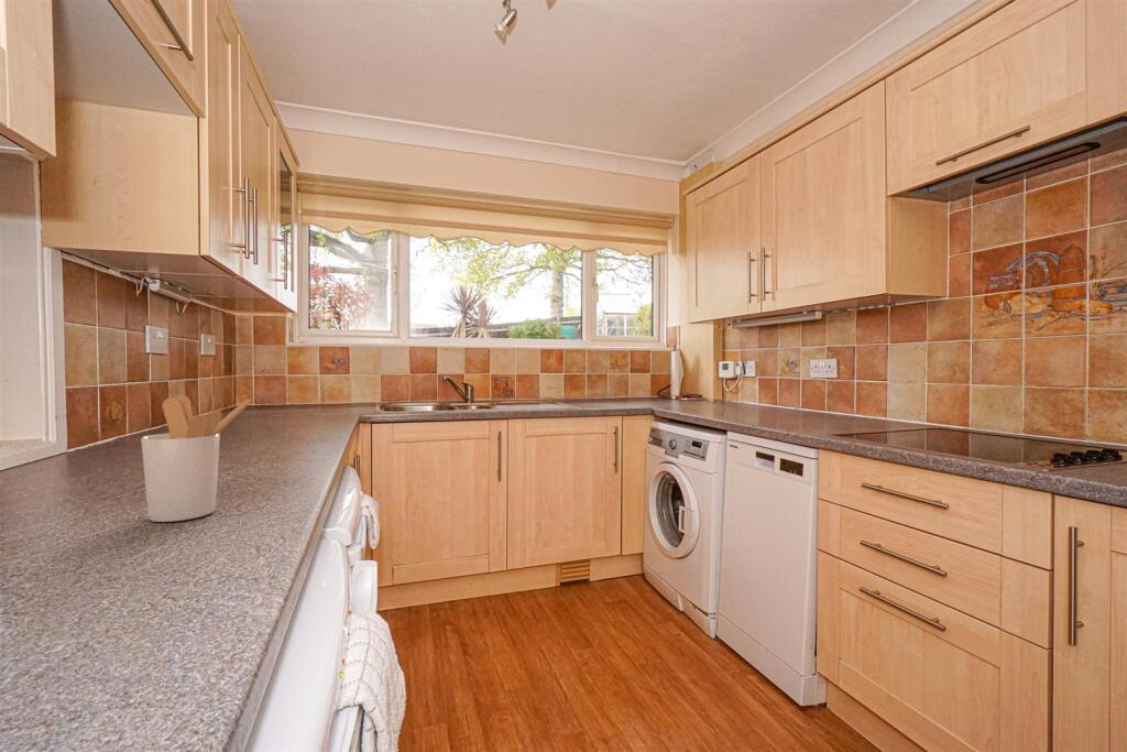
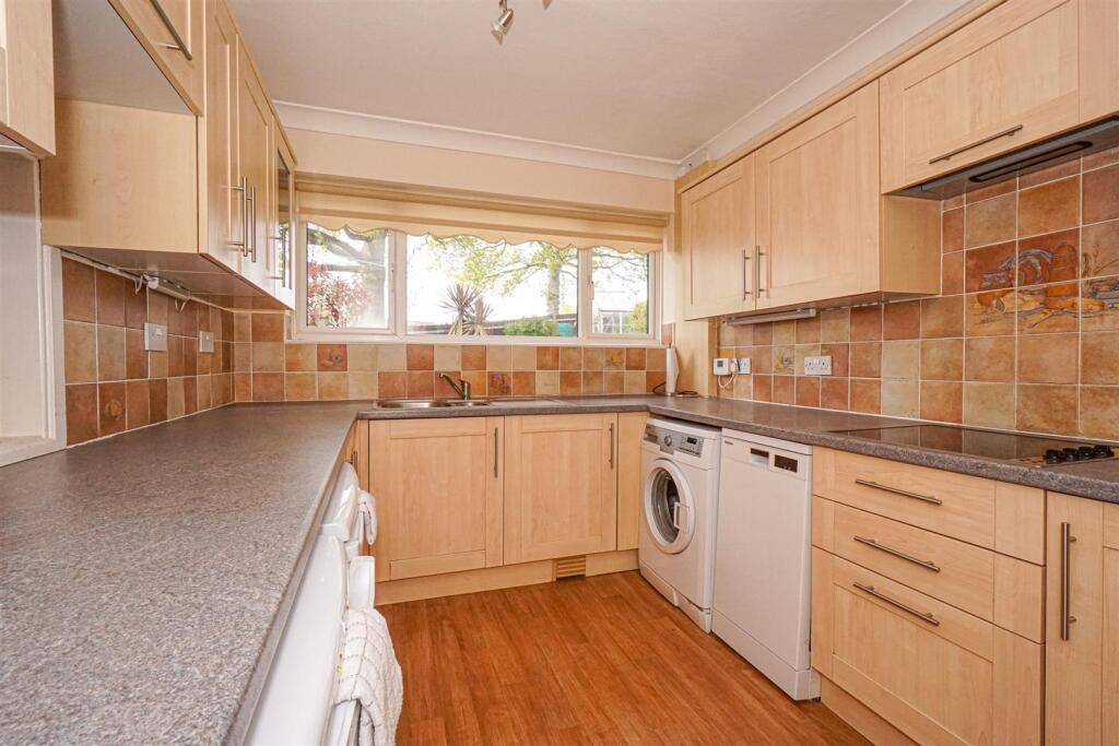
- utensil holder [140,394,253,523]
